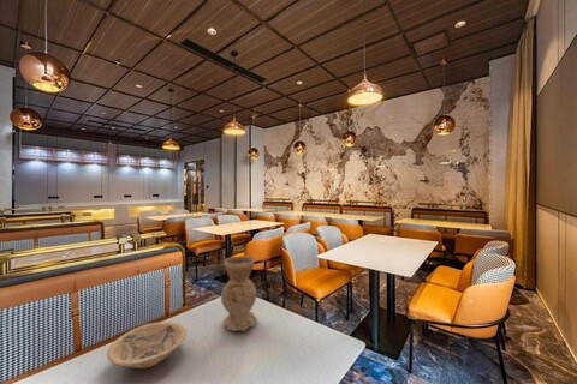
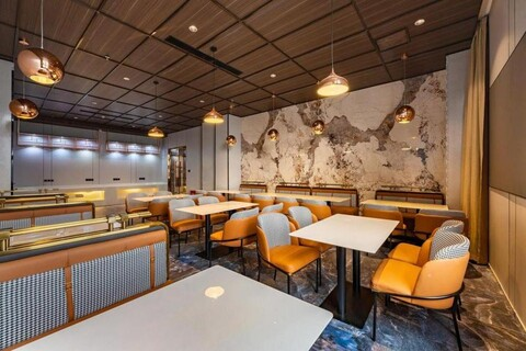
- vase [220,254,257,332]
- bowl [106,320,188,370]
